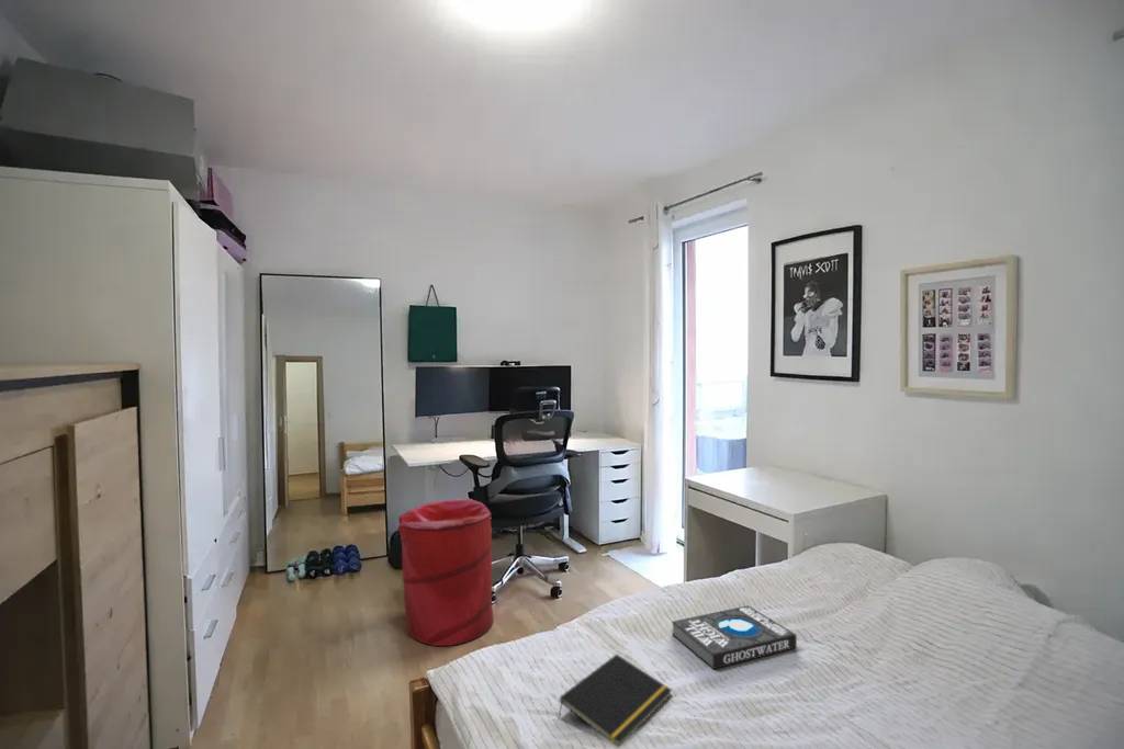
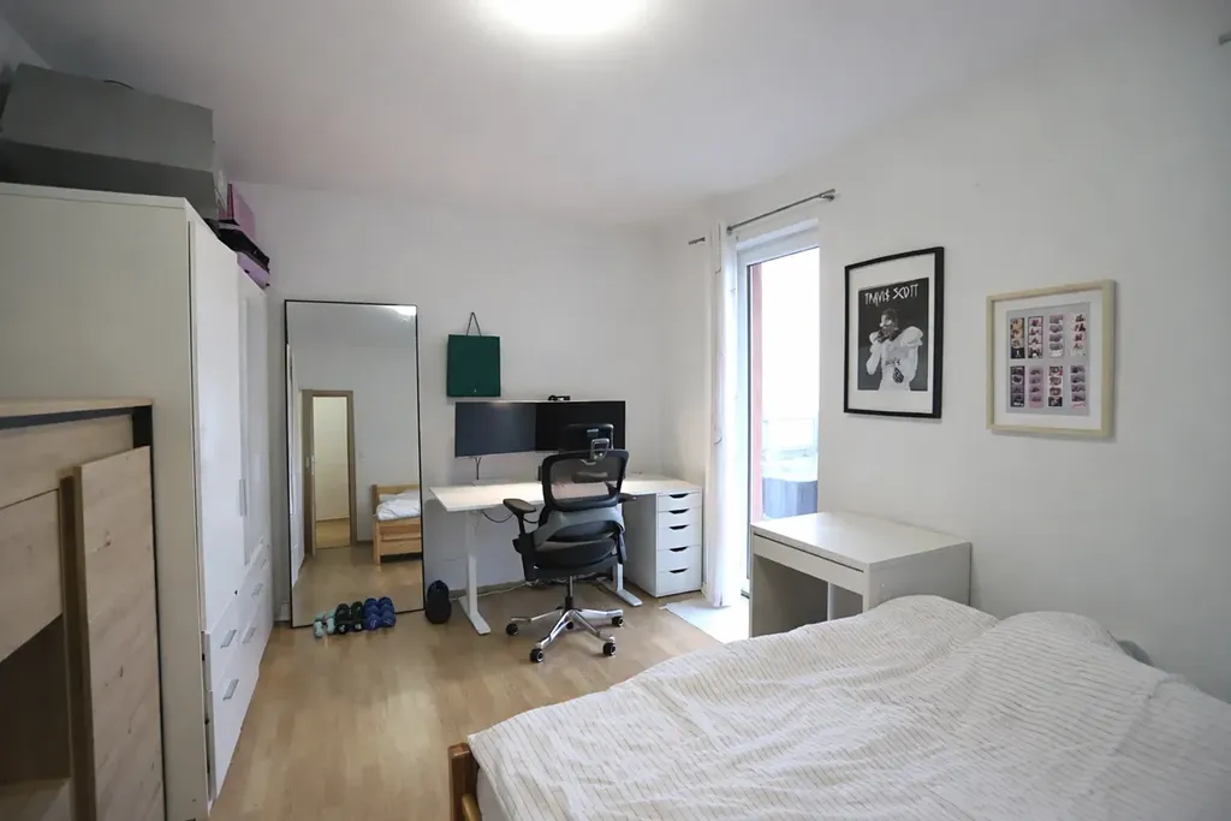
- notepad [558,652,673,749]
- laundry hamper [396,498,495,647]
- book [671,604,798,670]
